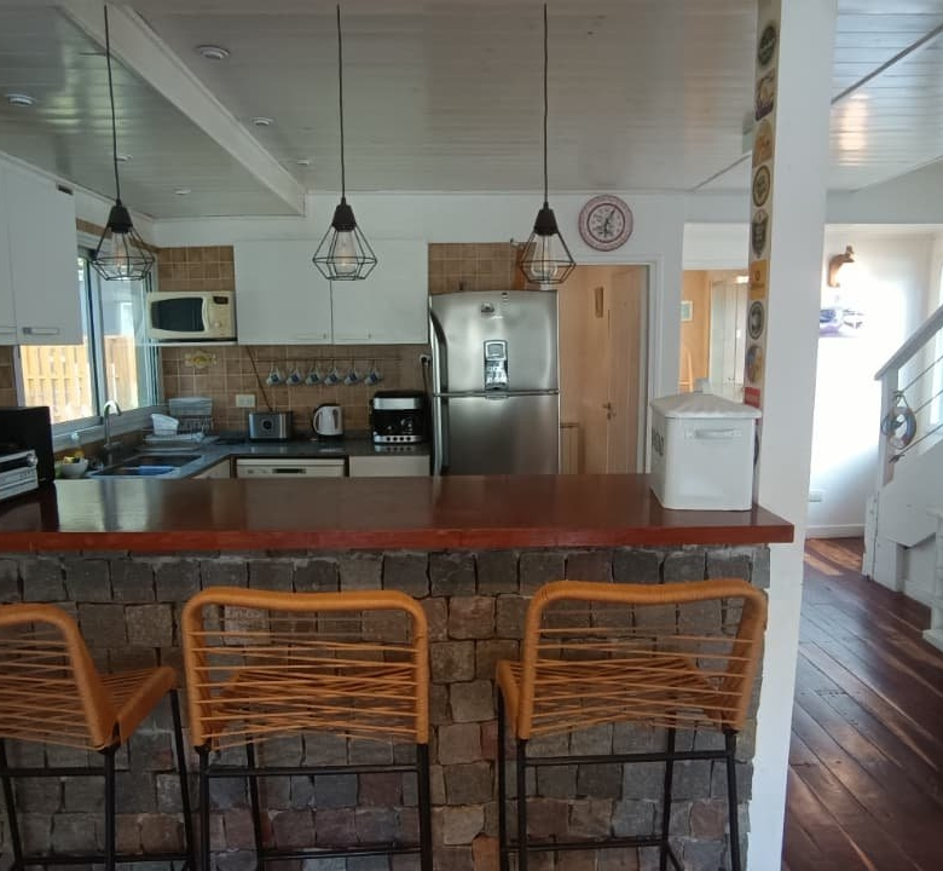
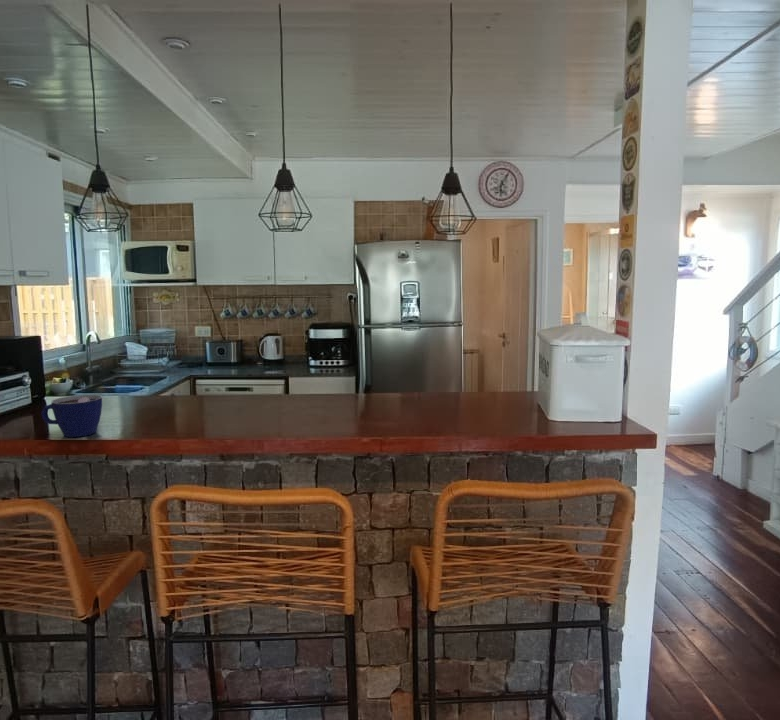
+ cup [40,394,103,438]
